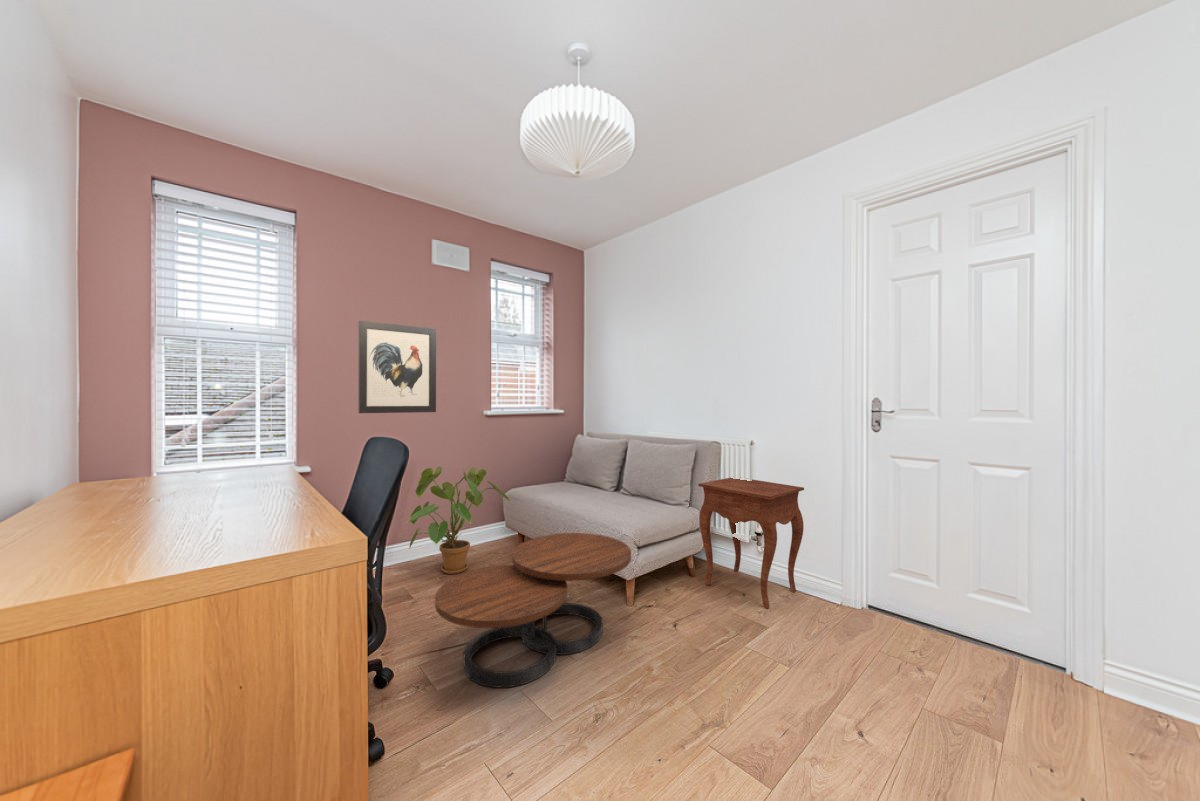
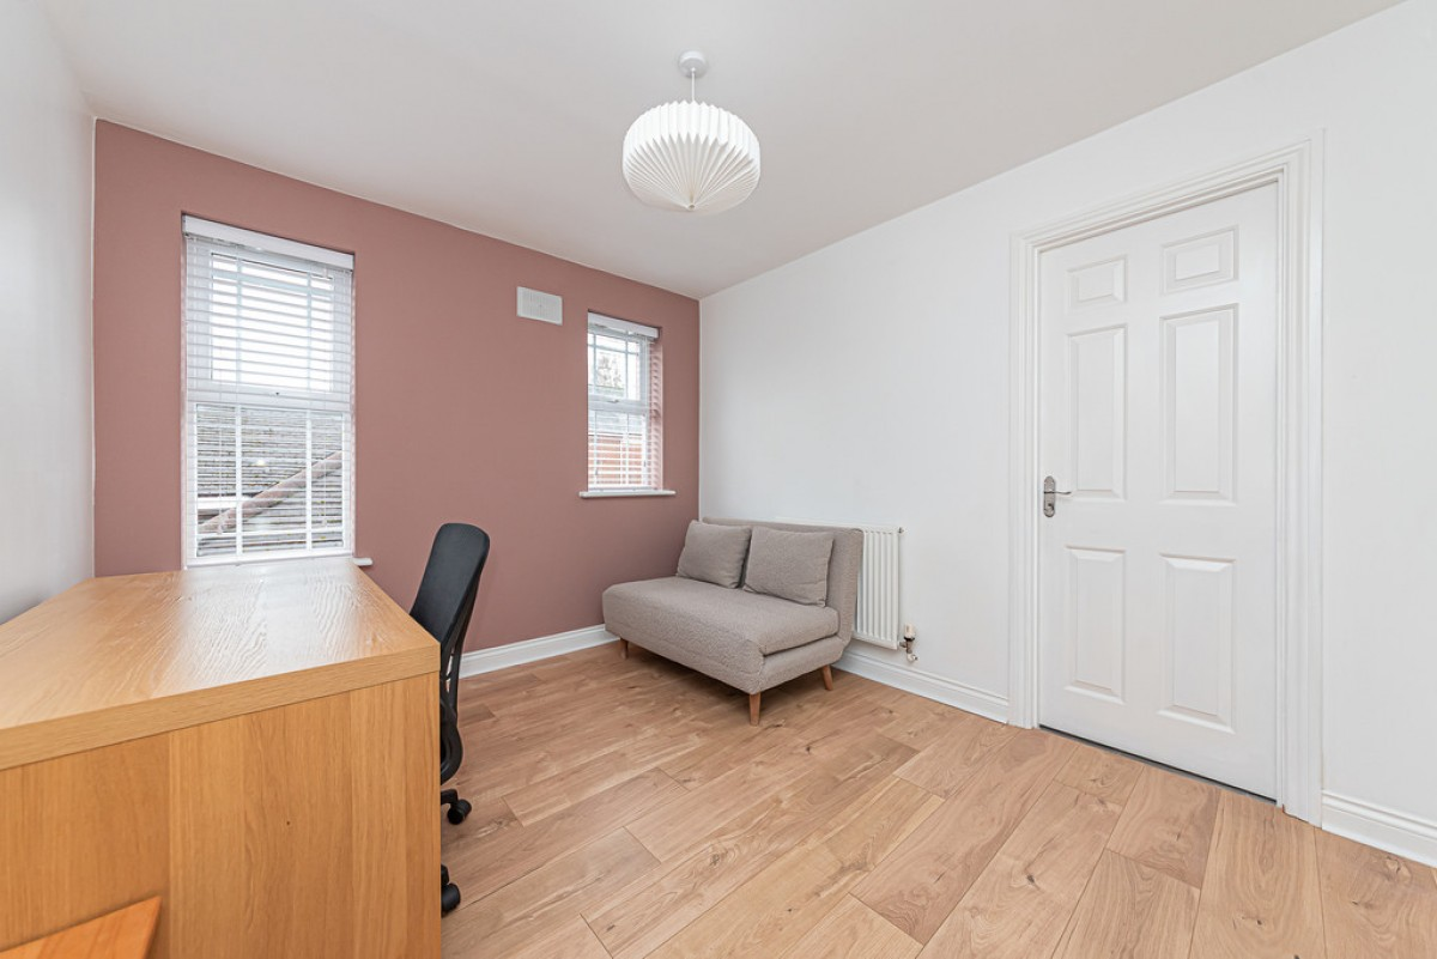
- wall art [357,320,437,414]
- house plant [405,465,511,575]
- side table [697,477,805,609]
- coffee table [434,532,632,689]
